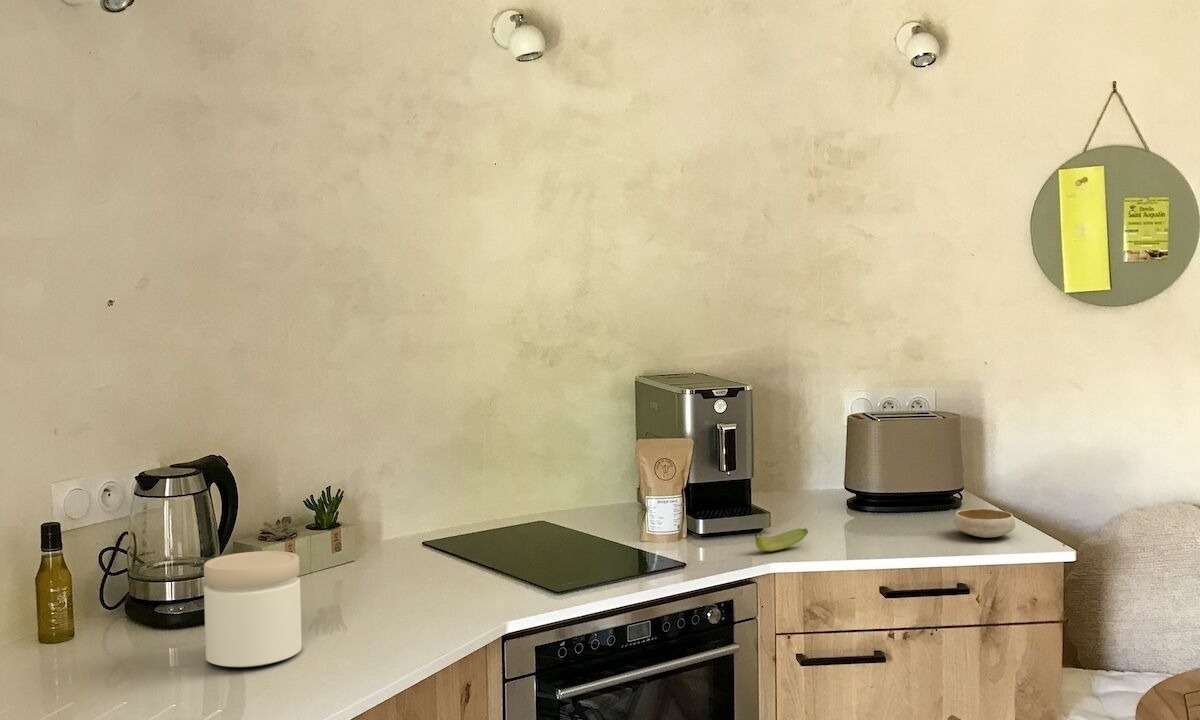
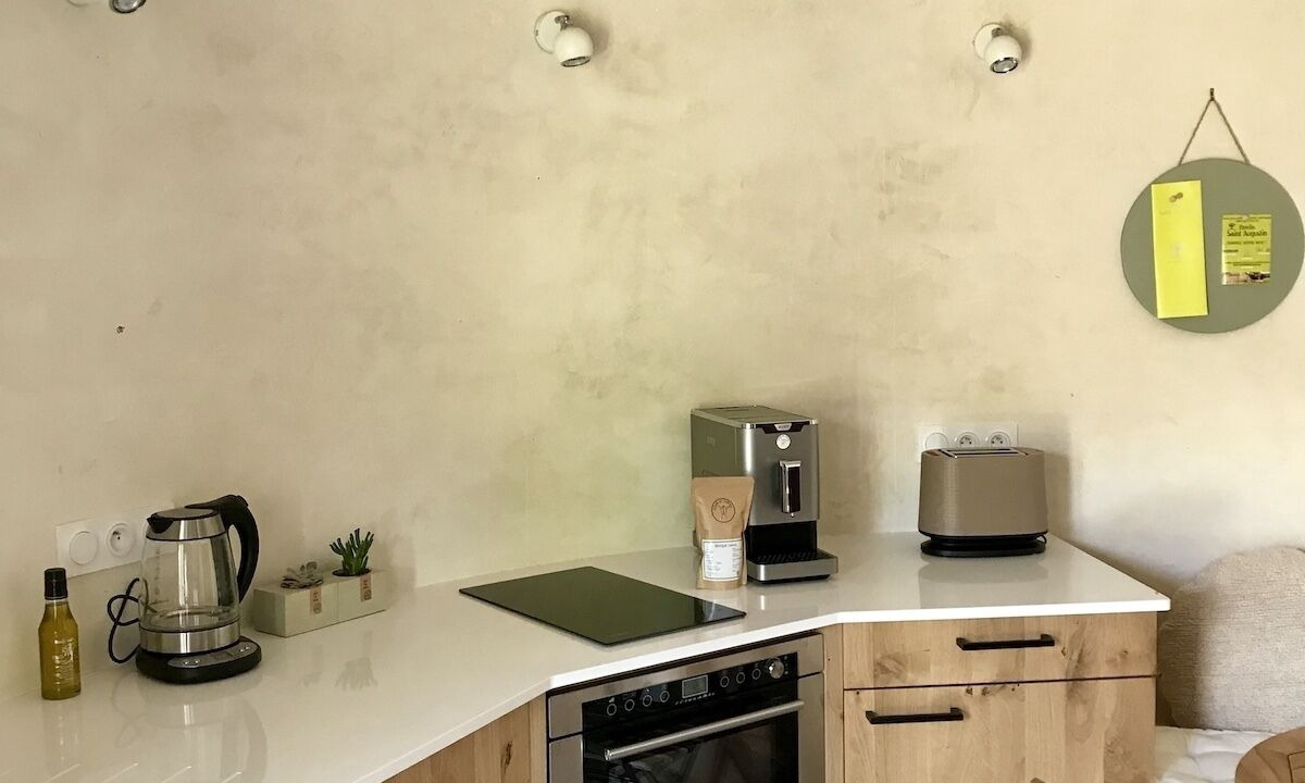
- bowl [953,508,1016,539]
- jar [203,550,303,668]
- banana [754,527,809,552]
